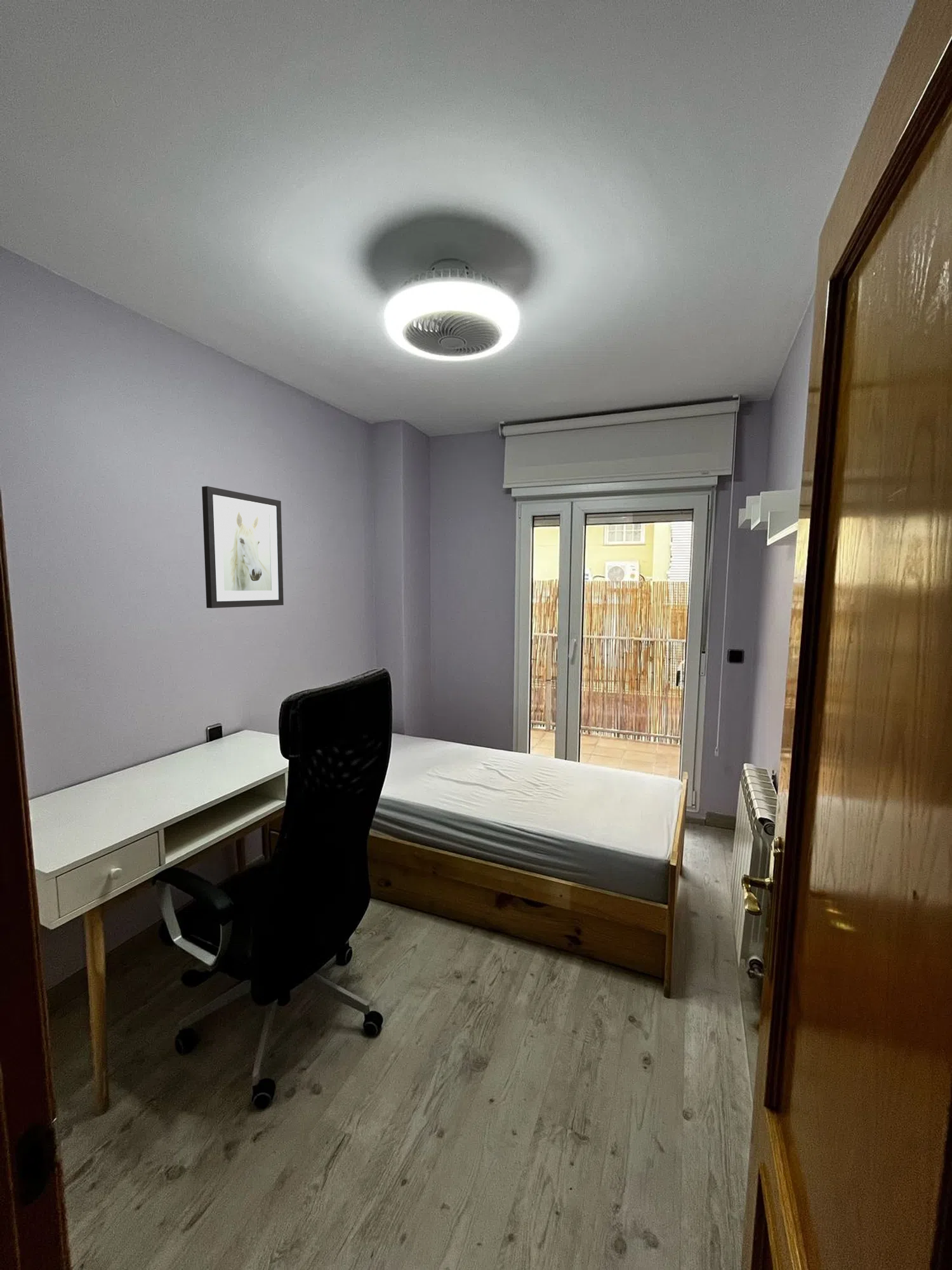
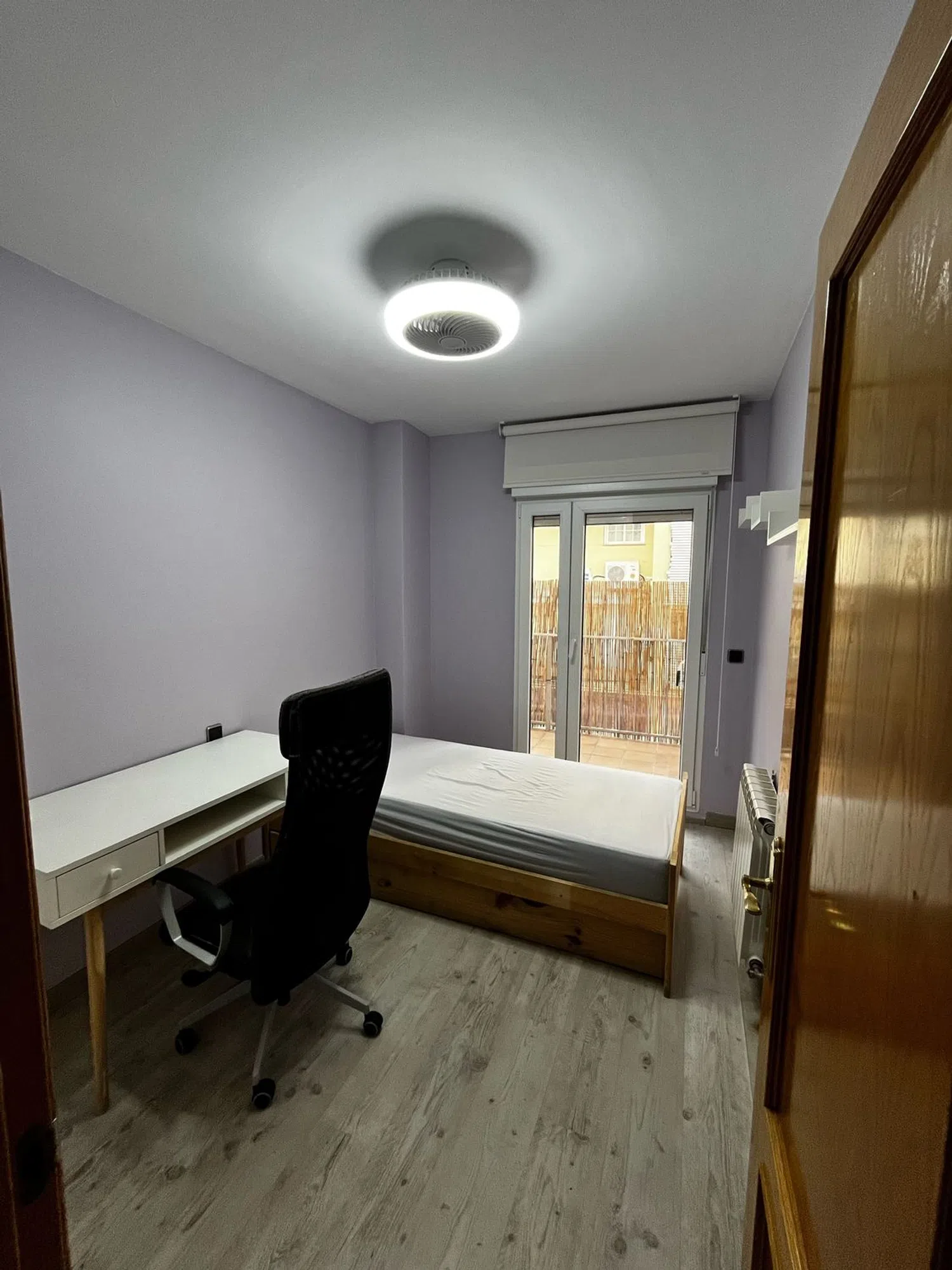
- wall art [201,486,284,609]
